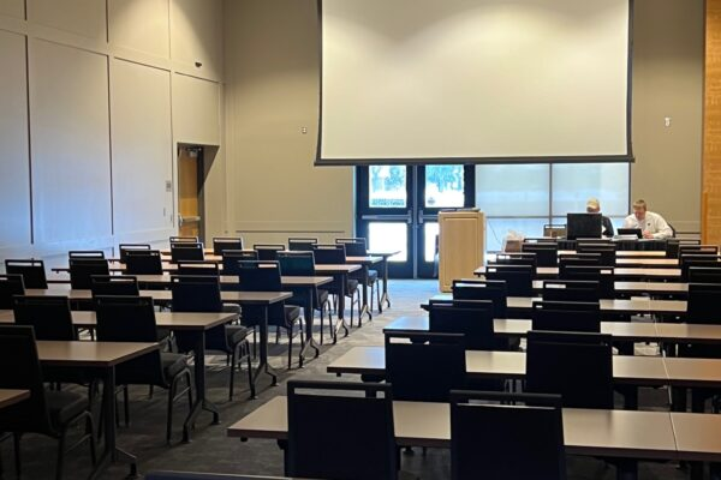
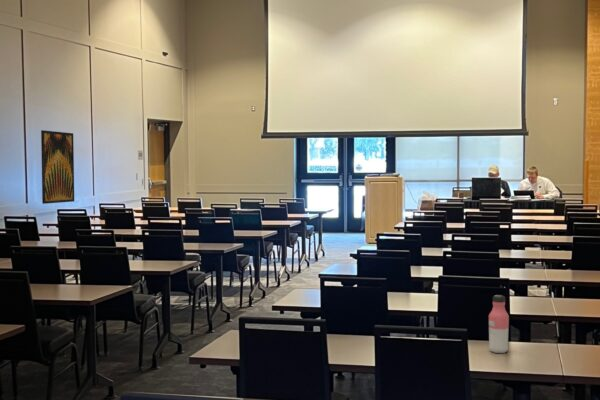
+ water bottle [488,294,510,354]
+ wall art [40,129,75,205]
